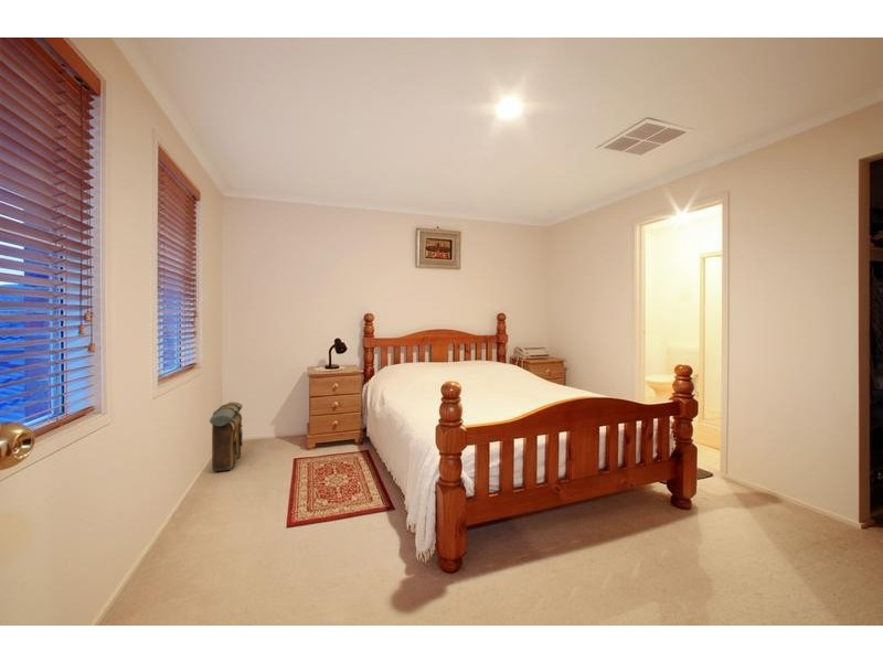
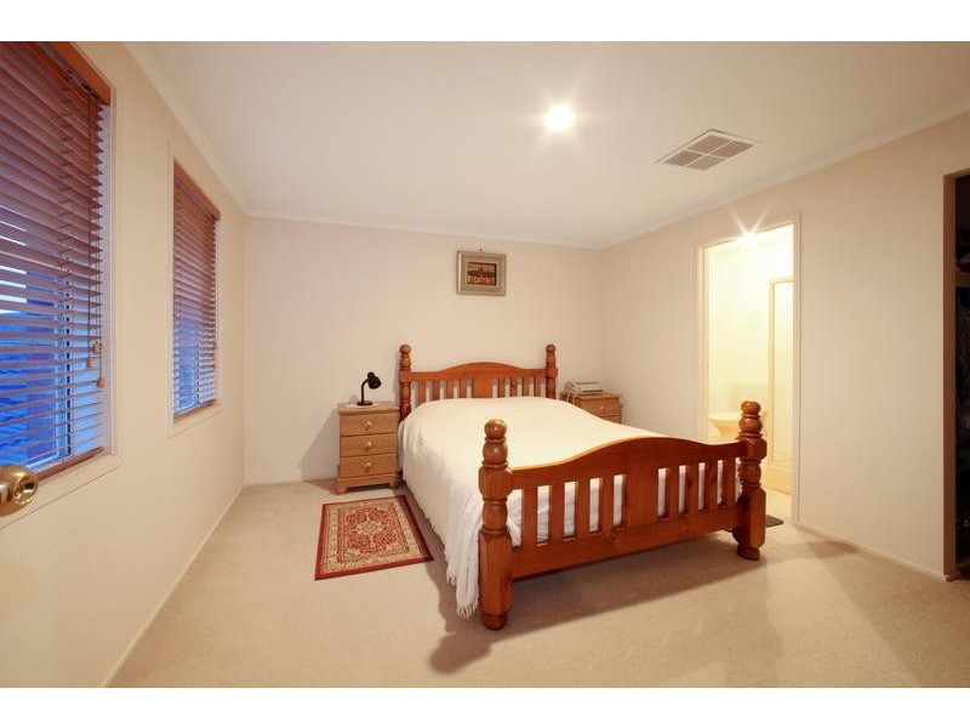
- backpack [209,401,244,472]
